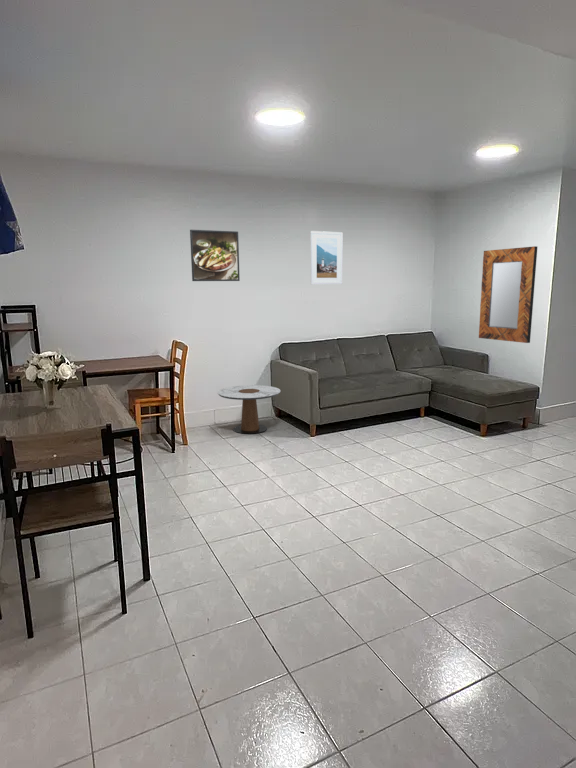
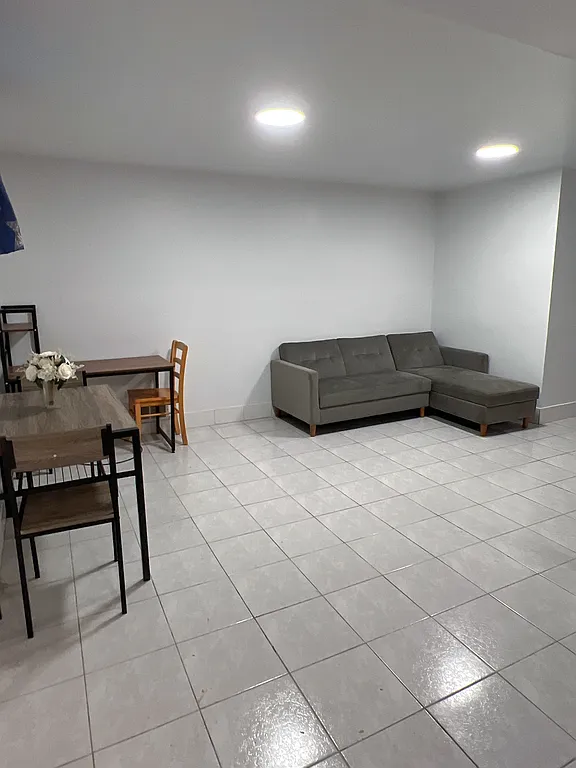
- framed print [189,229,241,282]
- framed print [309,230,343,285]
- home mirror [478,245,539,344]
- side table [217,384,281,435]
